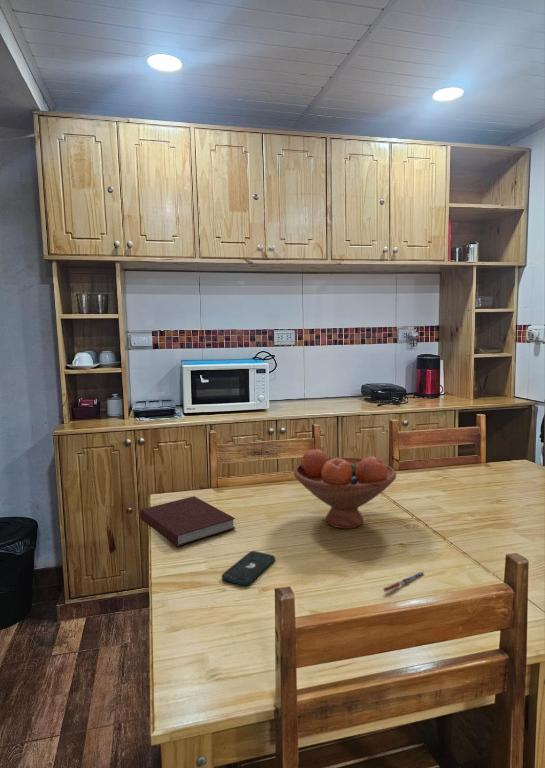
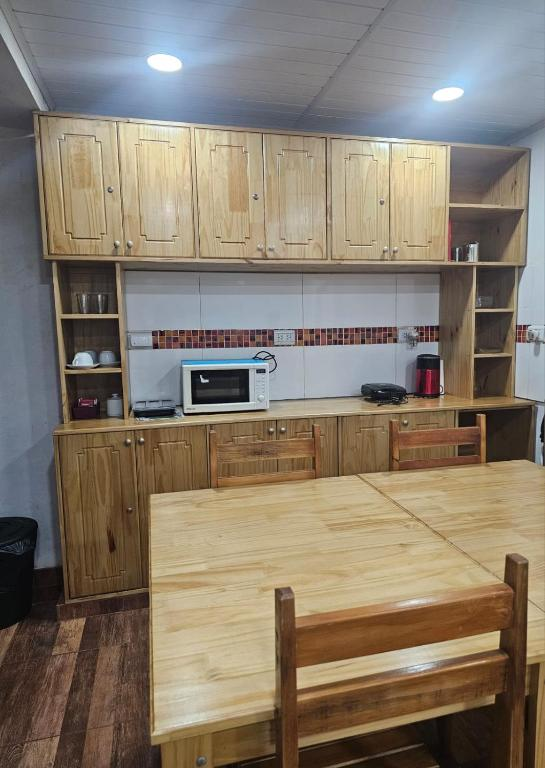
- notebook [139,495,236,547]
- smartphone [221,550,276,586]
- pen [382,571,425,593]
- fruit bowl [293,448,397,529]
